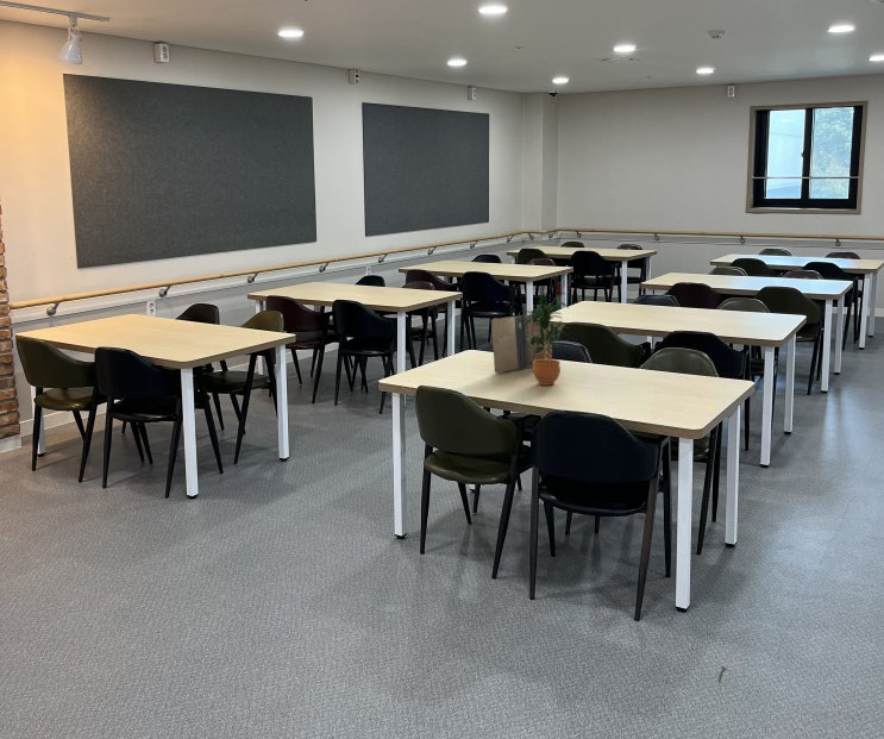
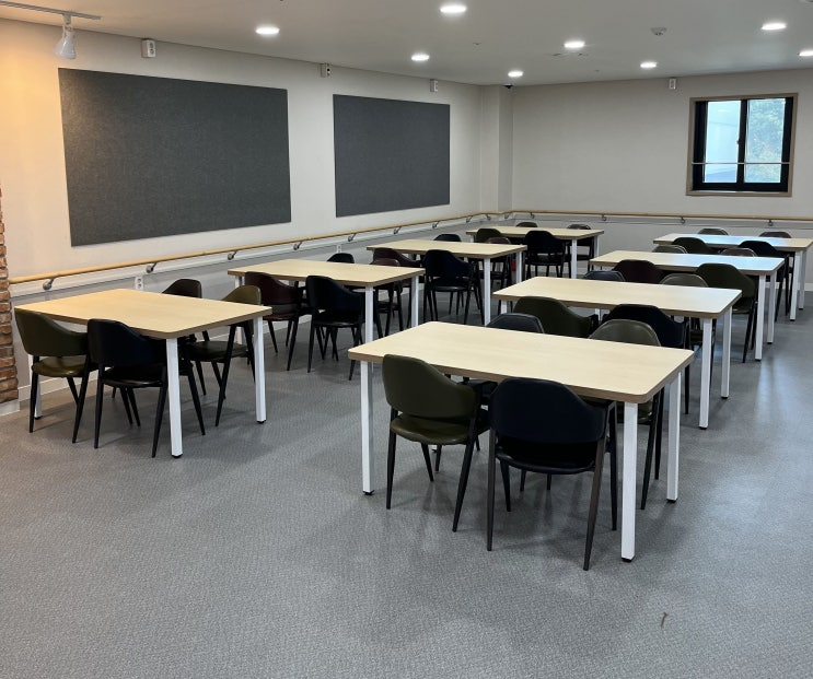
- book [490,312,553,374]
- potted plant [521,292,571,387]
